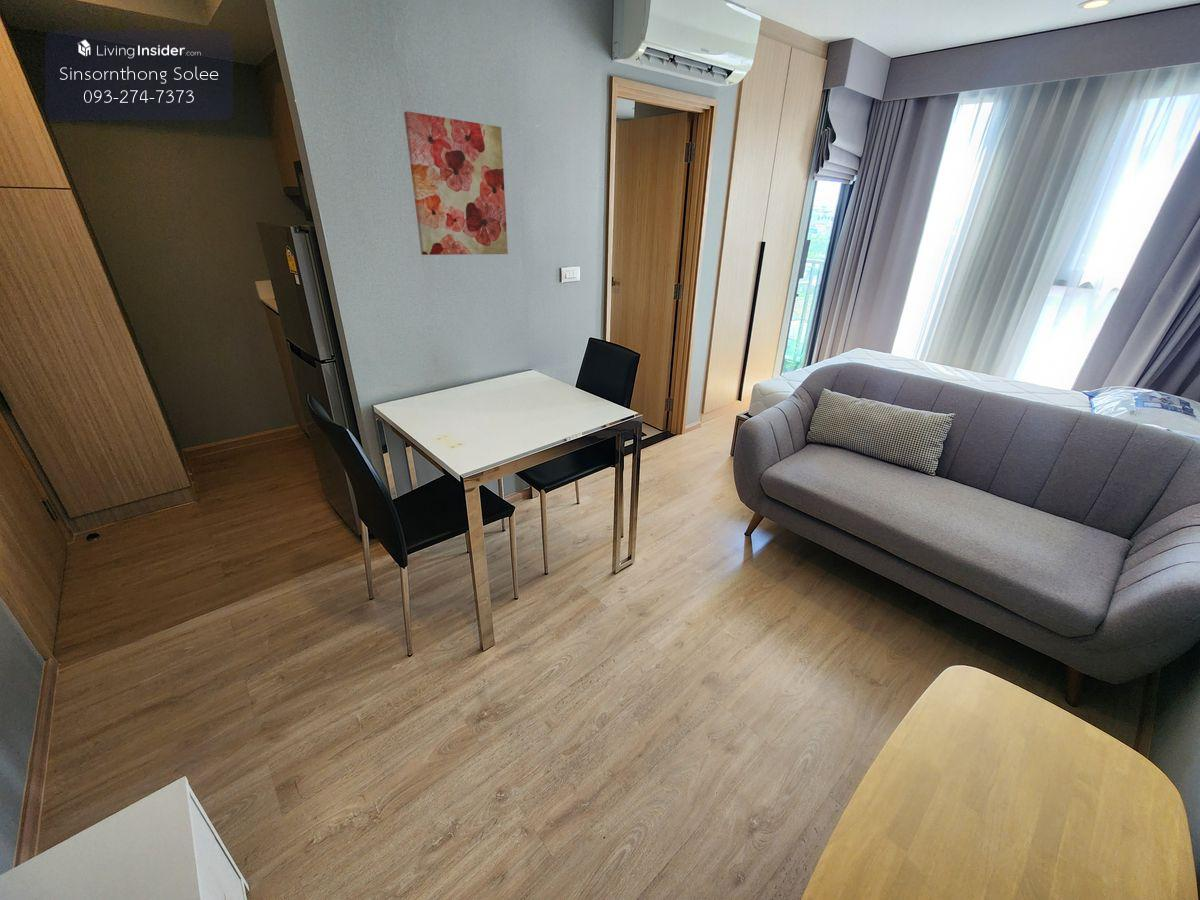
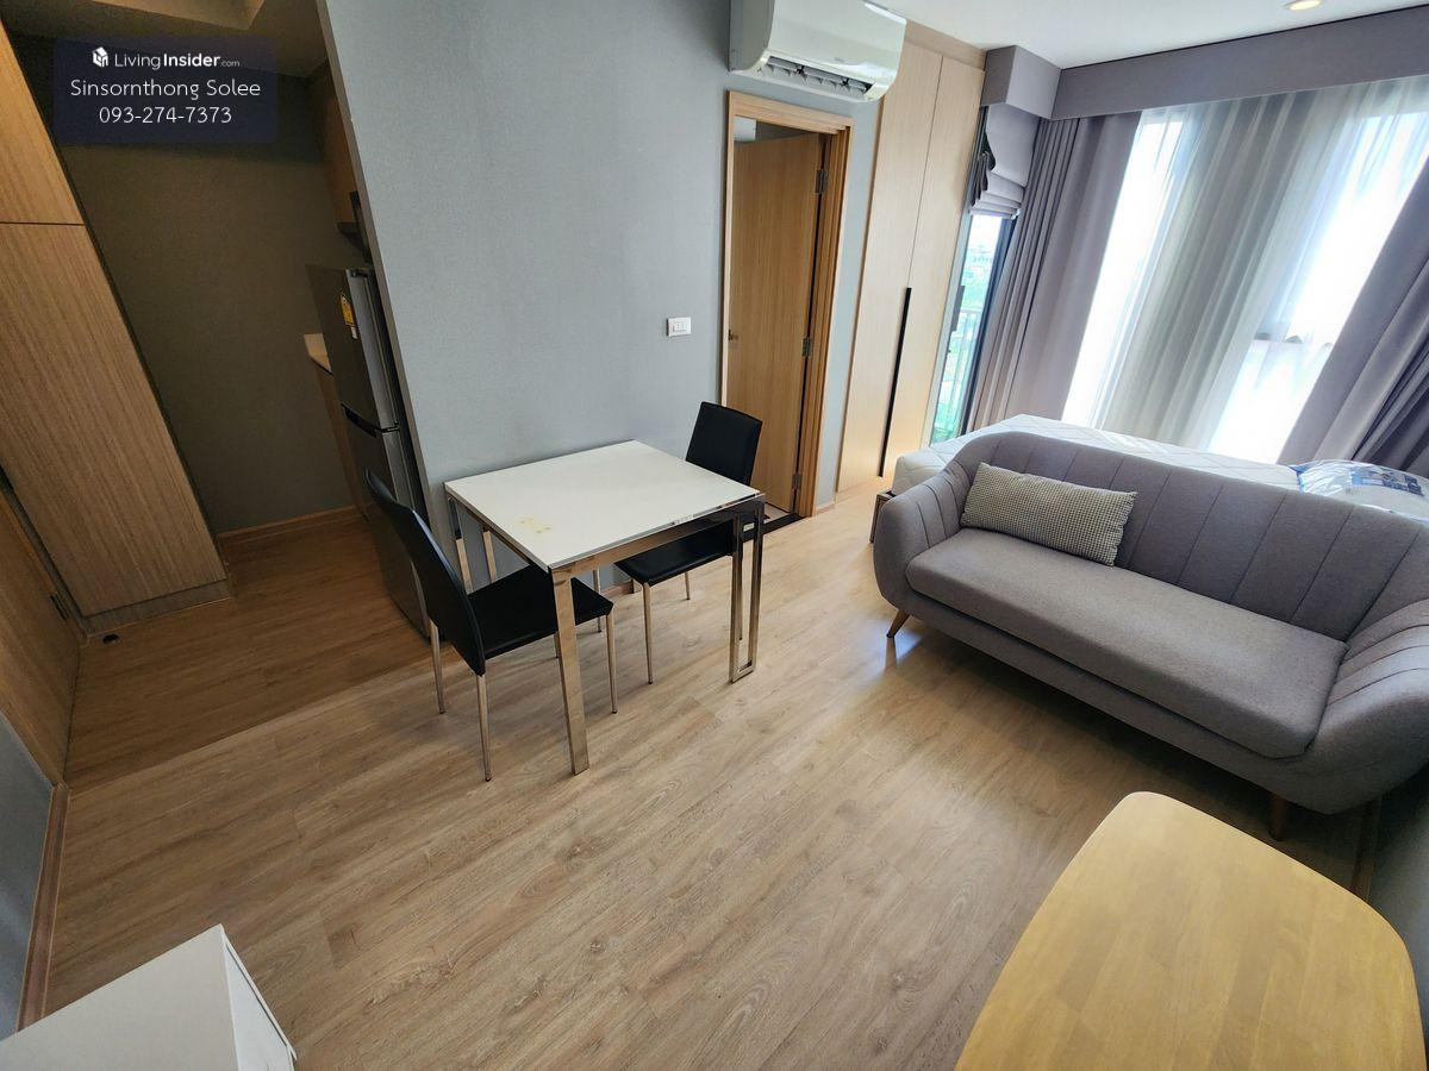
- wall art [403,110,509,256]
